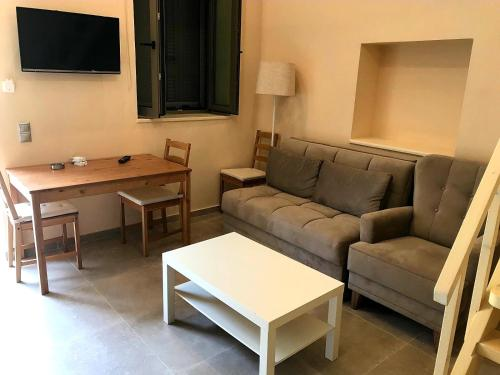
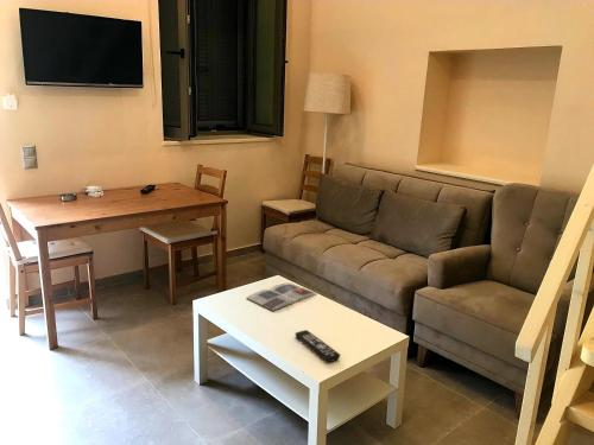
+ magazine [246,281,318,311]
+ remote control [295,329,341,363]
